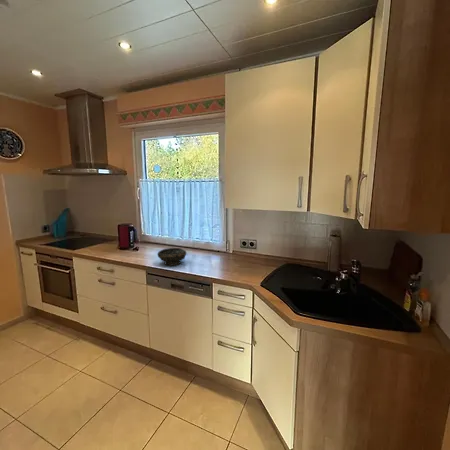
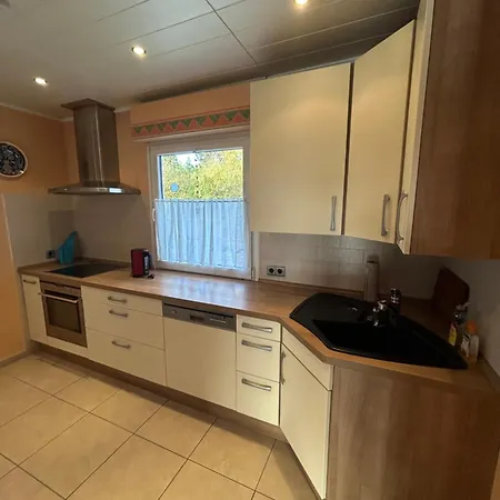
- bowl [156,247,187,267]
